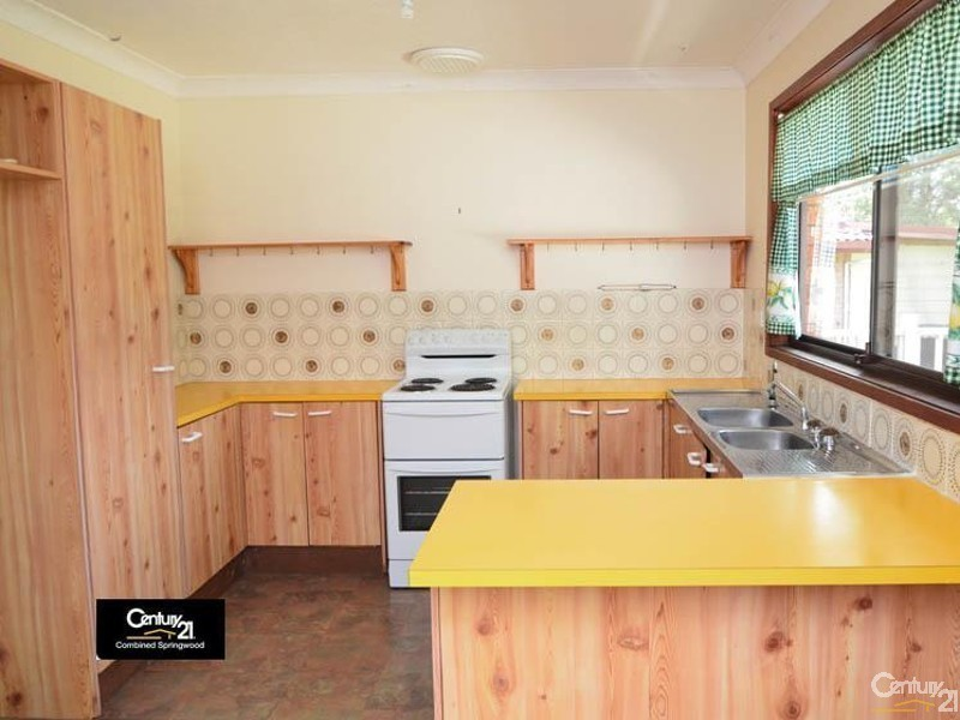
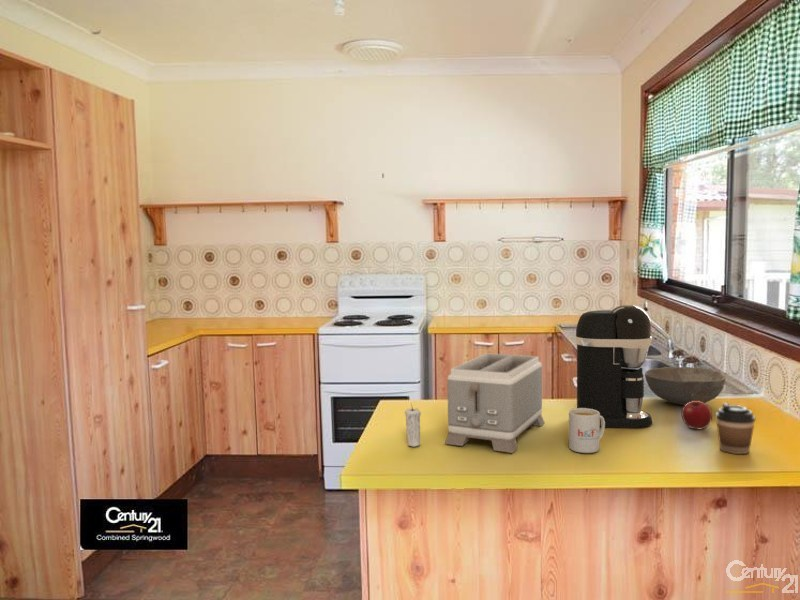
+ coffee cup [715,402,756,455]
+ bowl [644,366,727,406]
+ mug [568,408,606,454]
+ candle [404,403,422,448]
+ apple [681,401,713,430]
+ coffee maker [574,304,653,429]
+ toaster [444,352,546,454]
